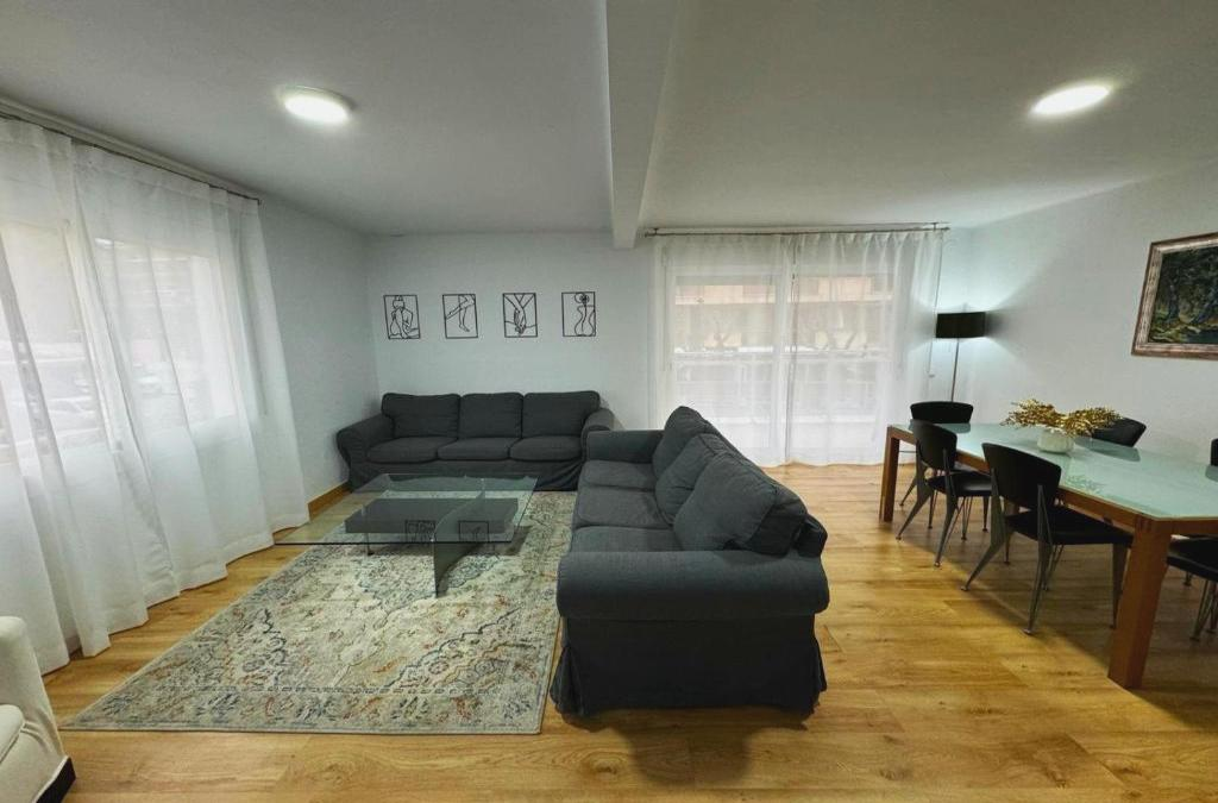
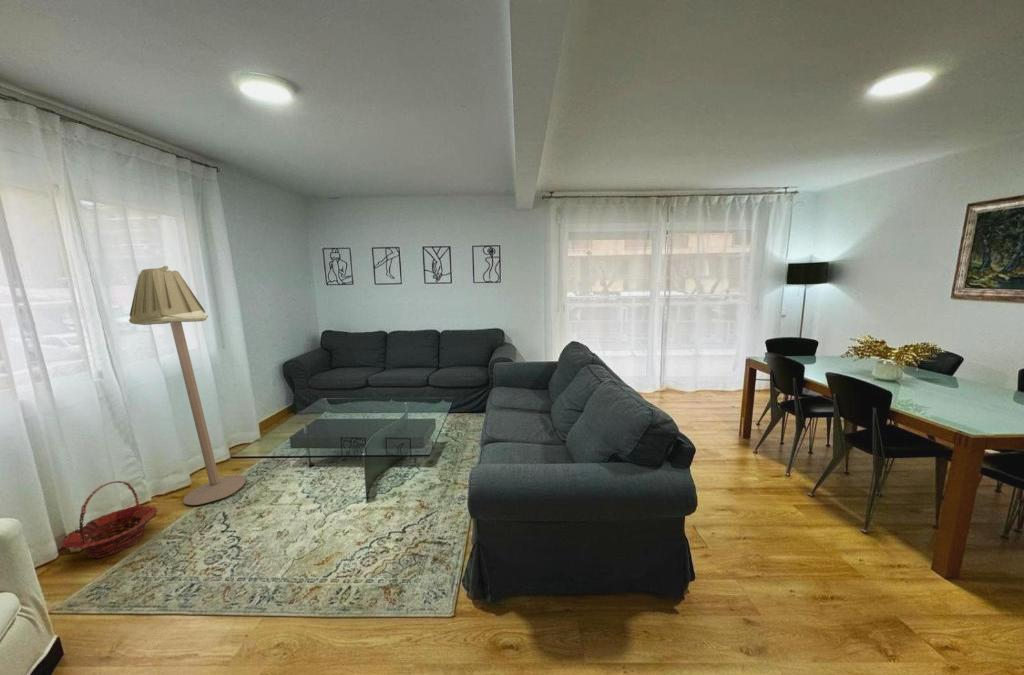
+ basket [61,480,159,559]
+ floor lamp [128,265,247,506]
